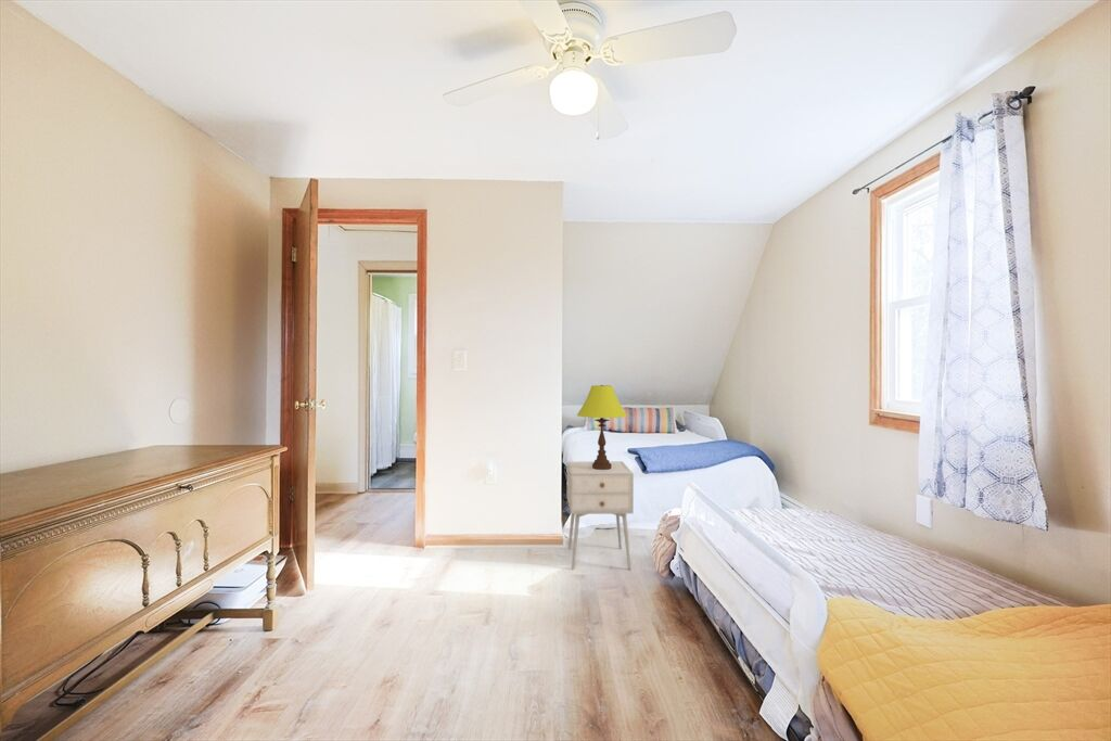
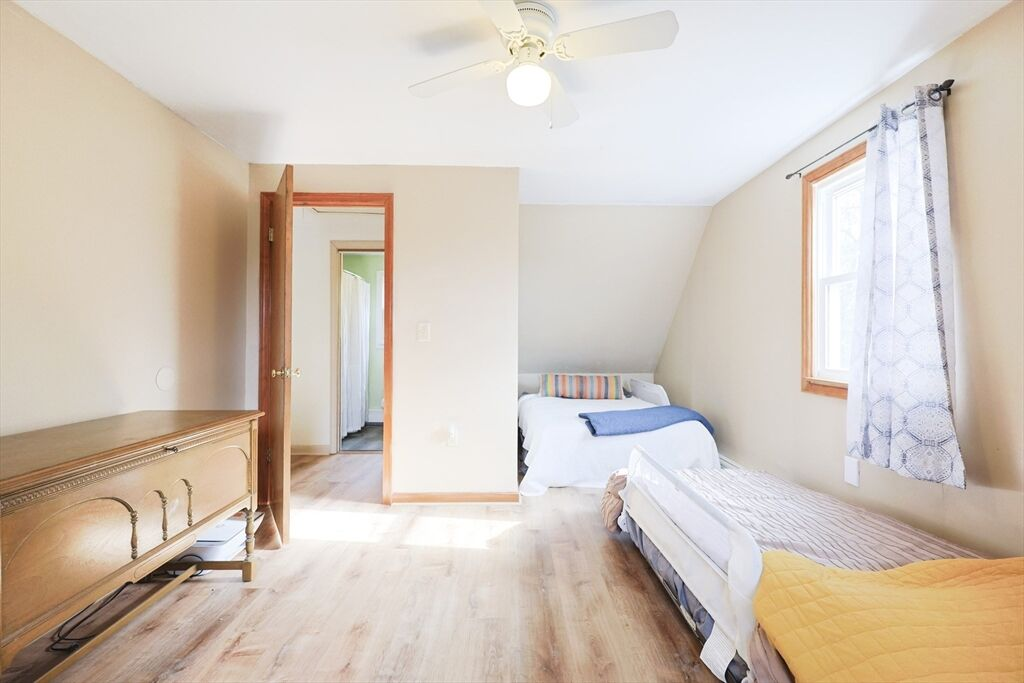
- nightstand [566,460,635,571]
- table lamp [576,384,628,470]
